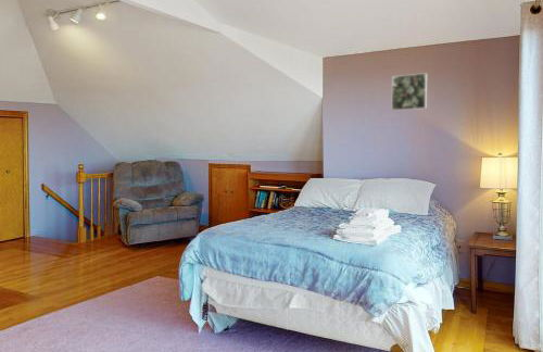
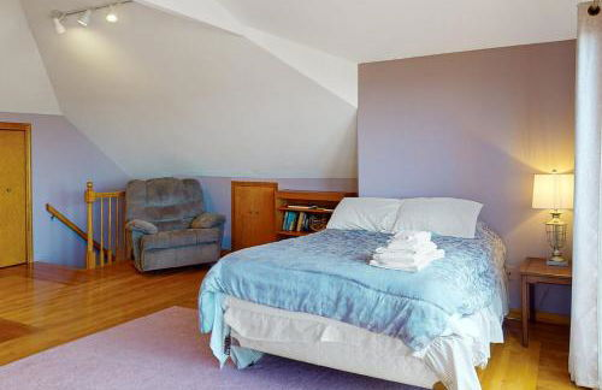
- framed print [391,72,428,112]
